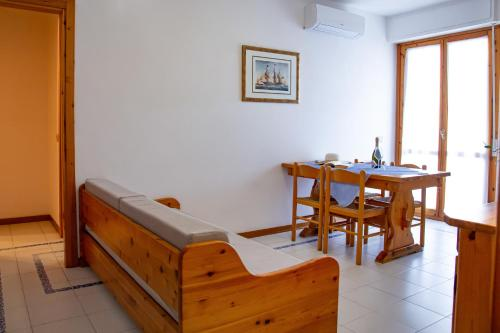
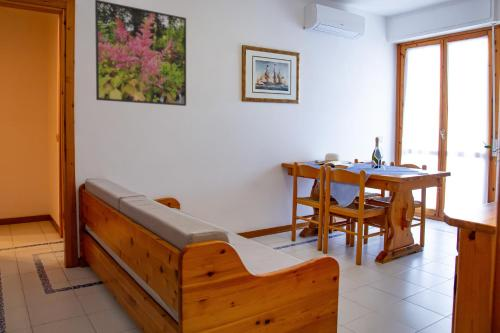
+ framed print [94,0,187,107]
